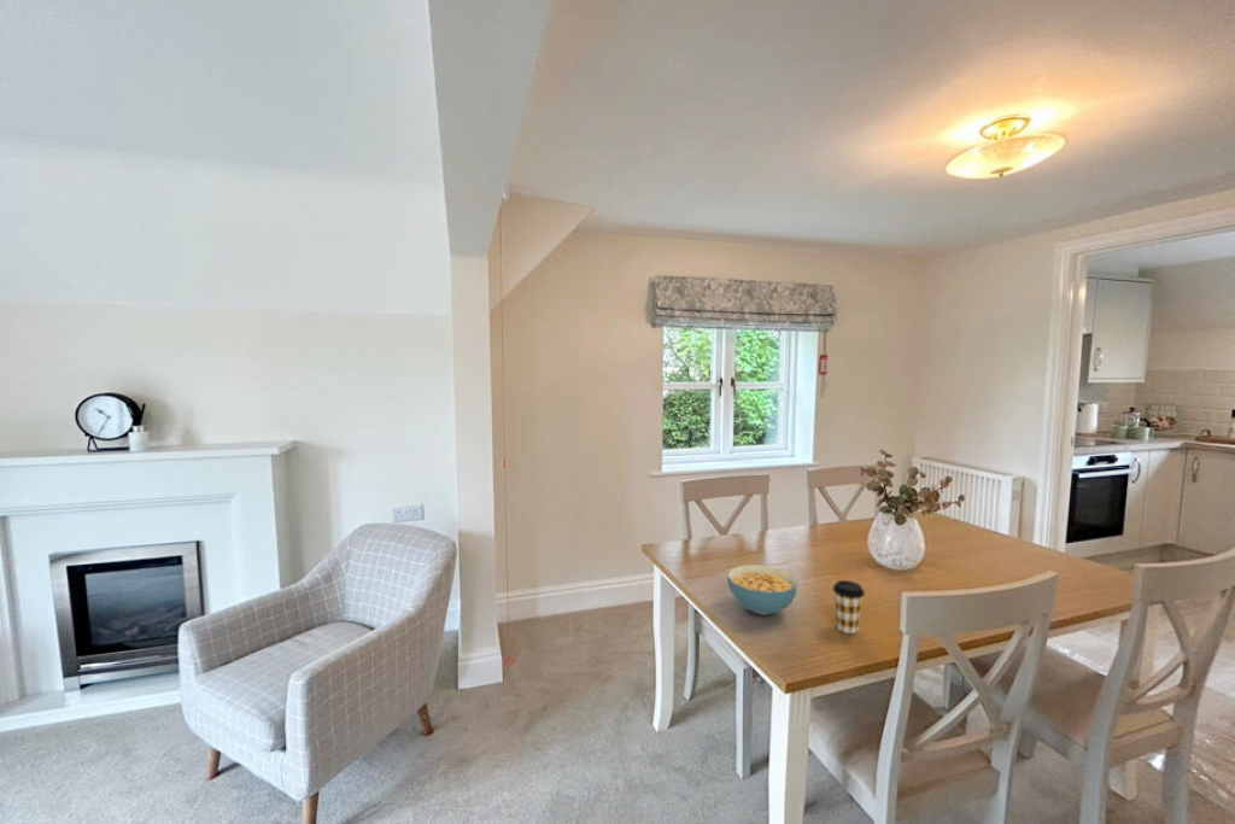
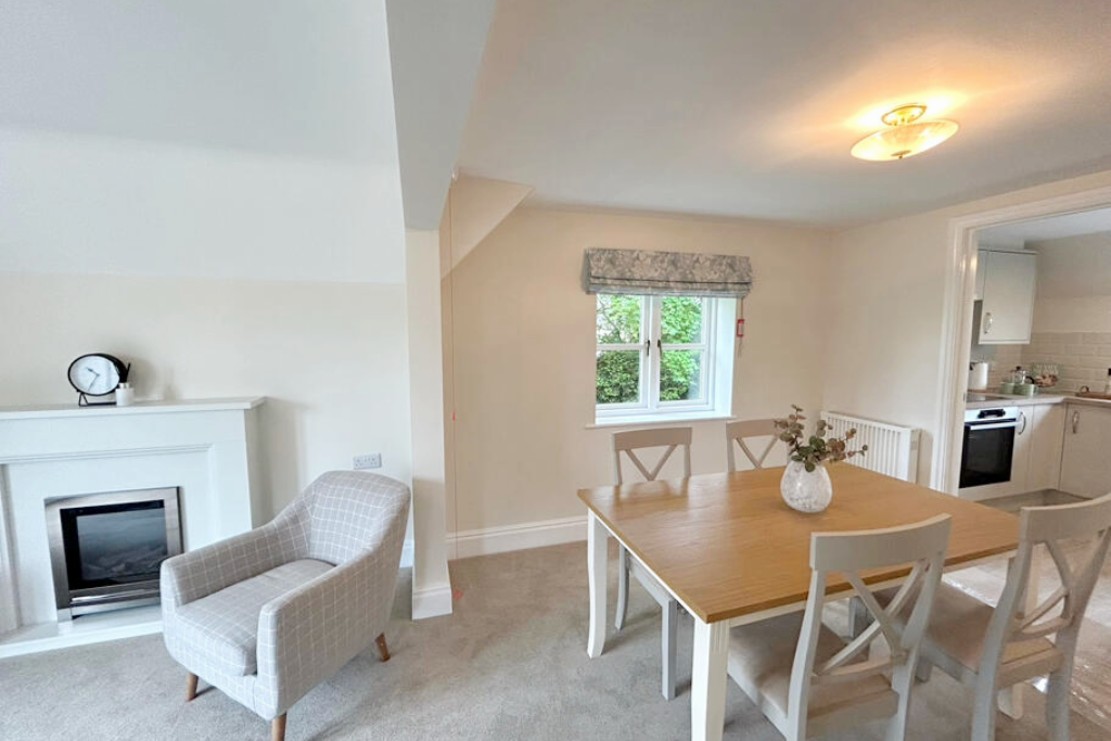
- coffee cup [832,579,866,635]
- cereal bowl [726,563,800,616]
